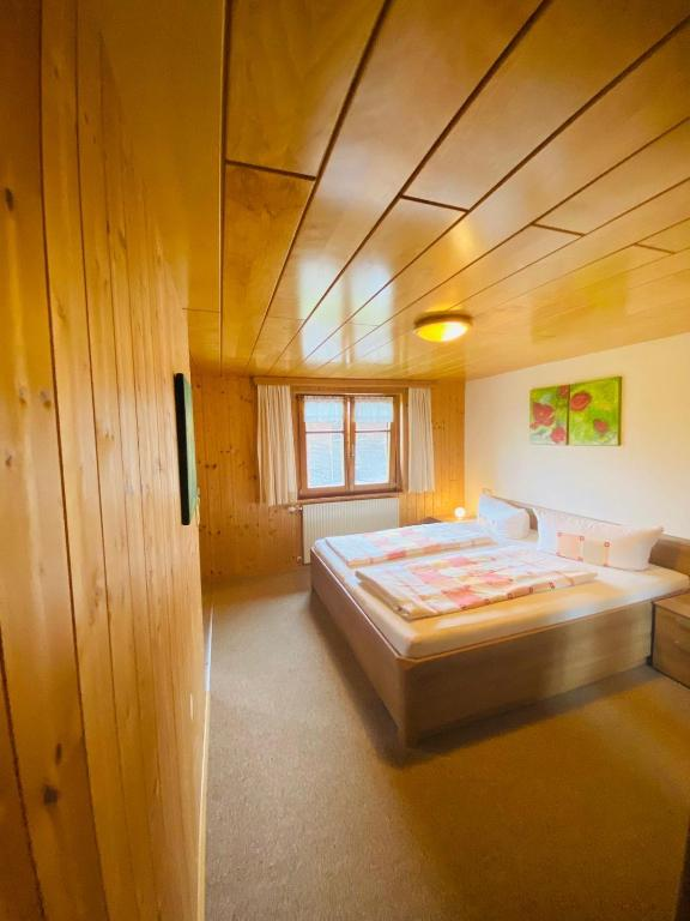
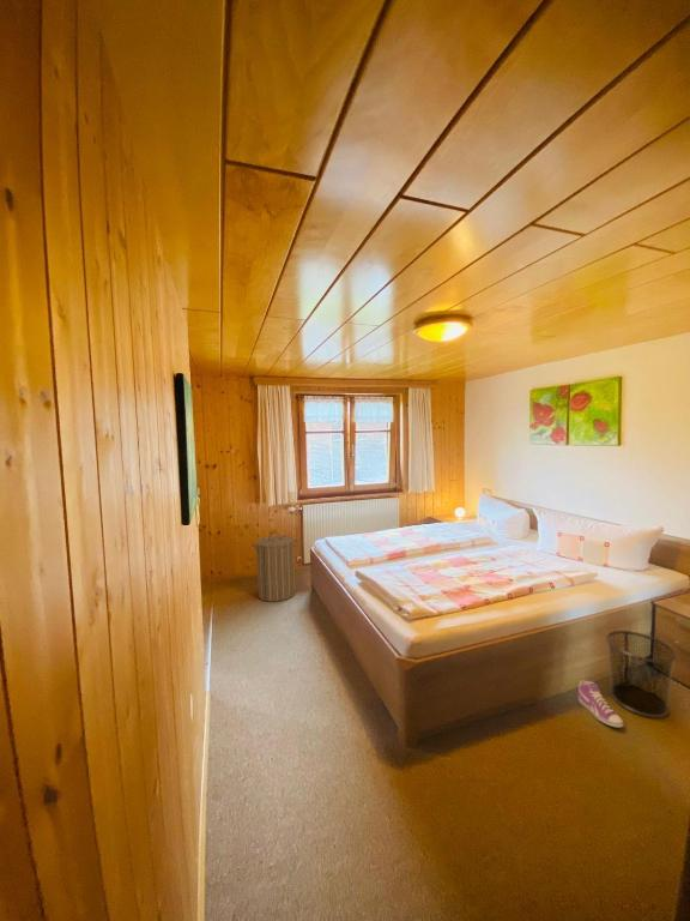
+ sneaker [577,680,624,728]
+ laundry hamper [250,530,299,603]
+ waste bin [605,630,678,718]
